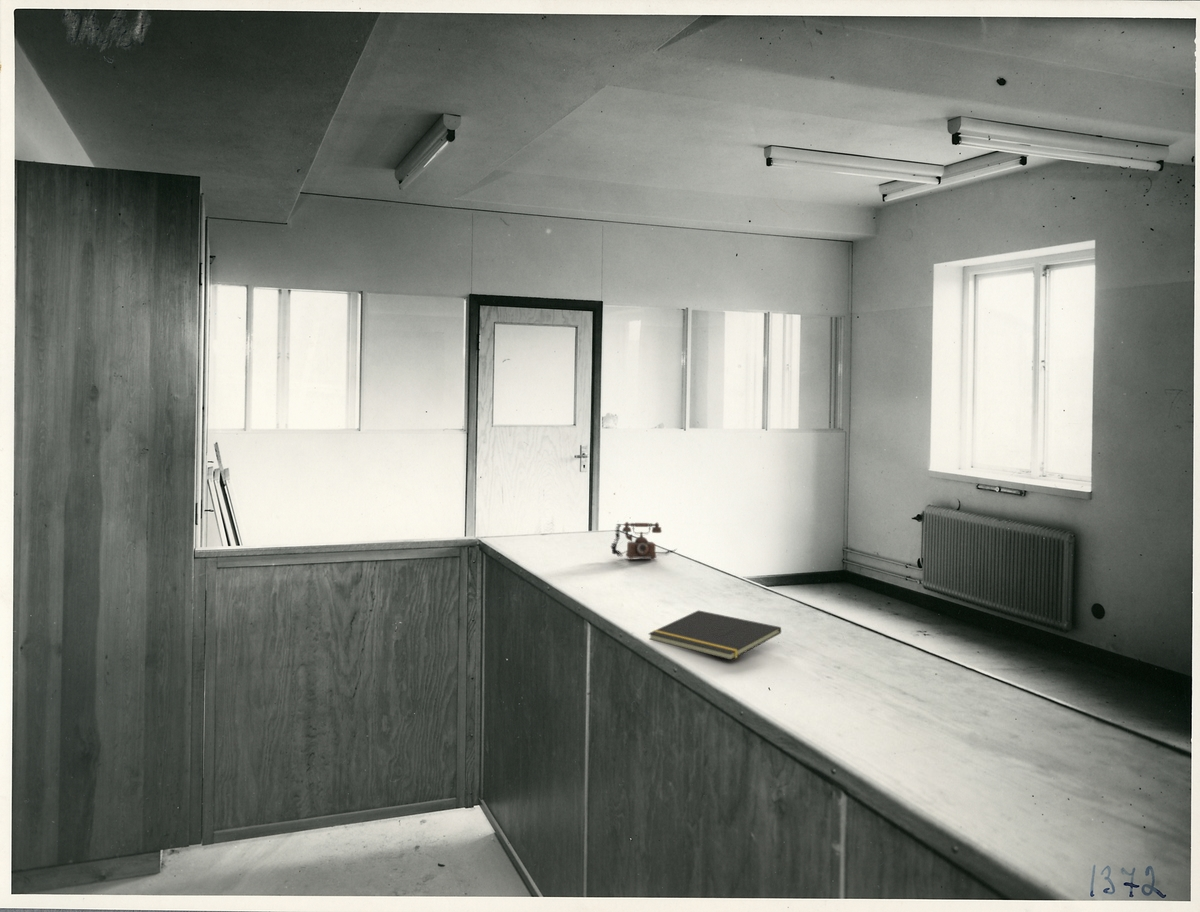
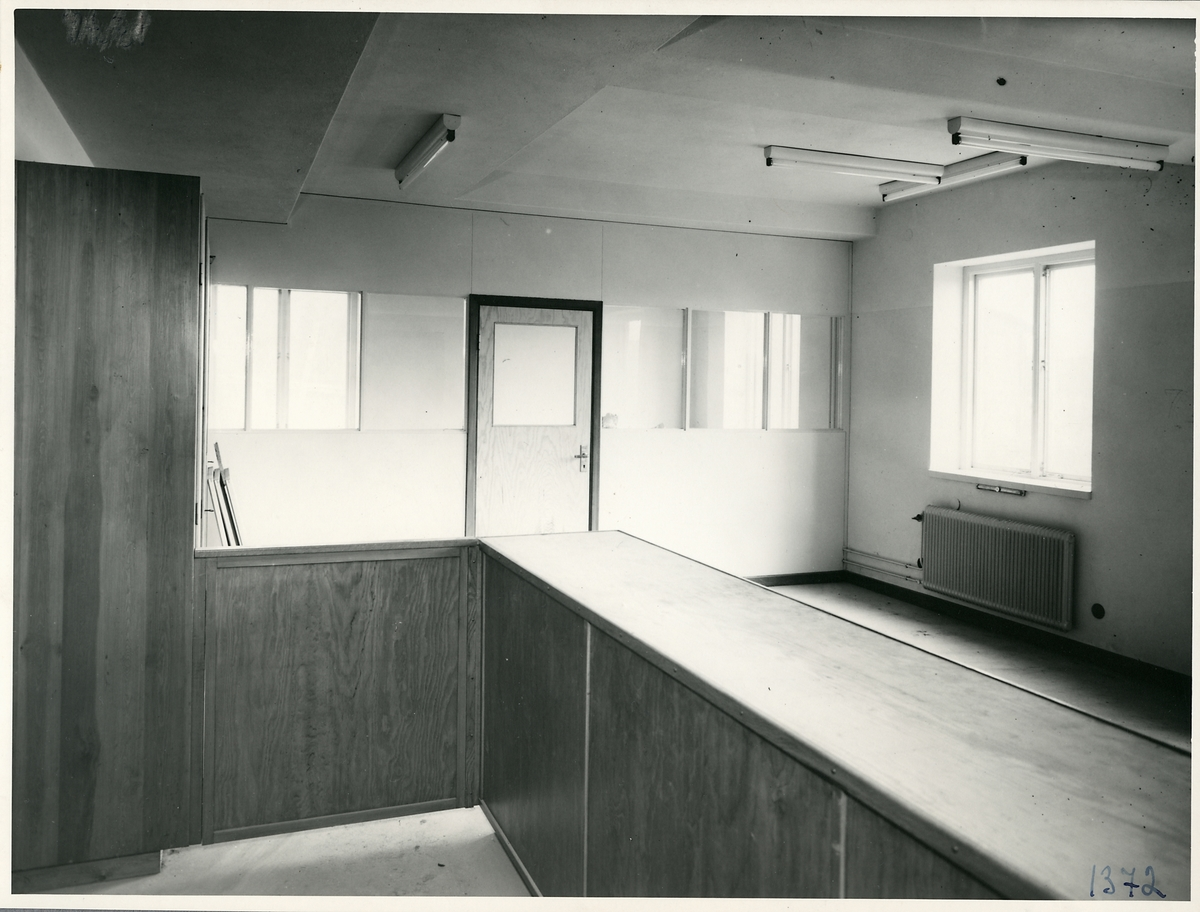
- notepad [647,609,782,661]
- telephone [609,521,677,560]
